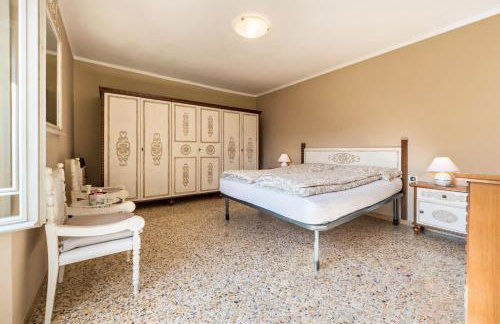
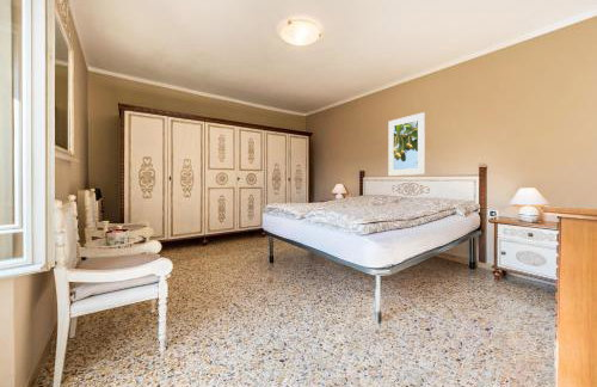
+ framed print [387,111,426,177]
